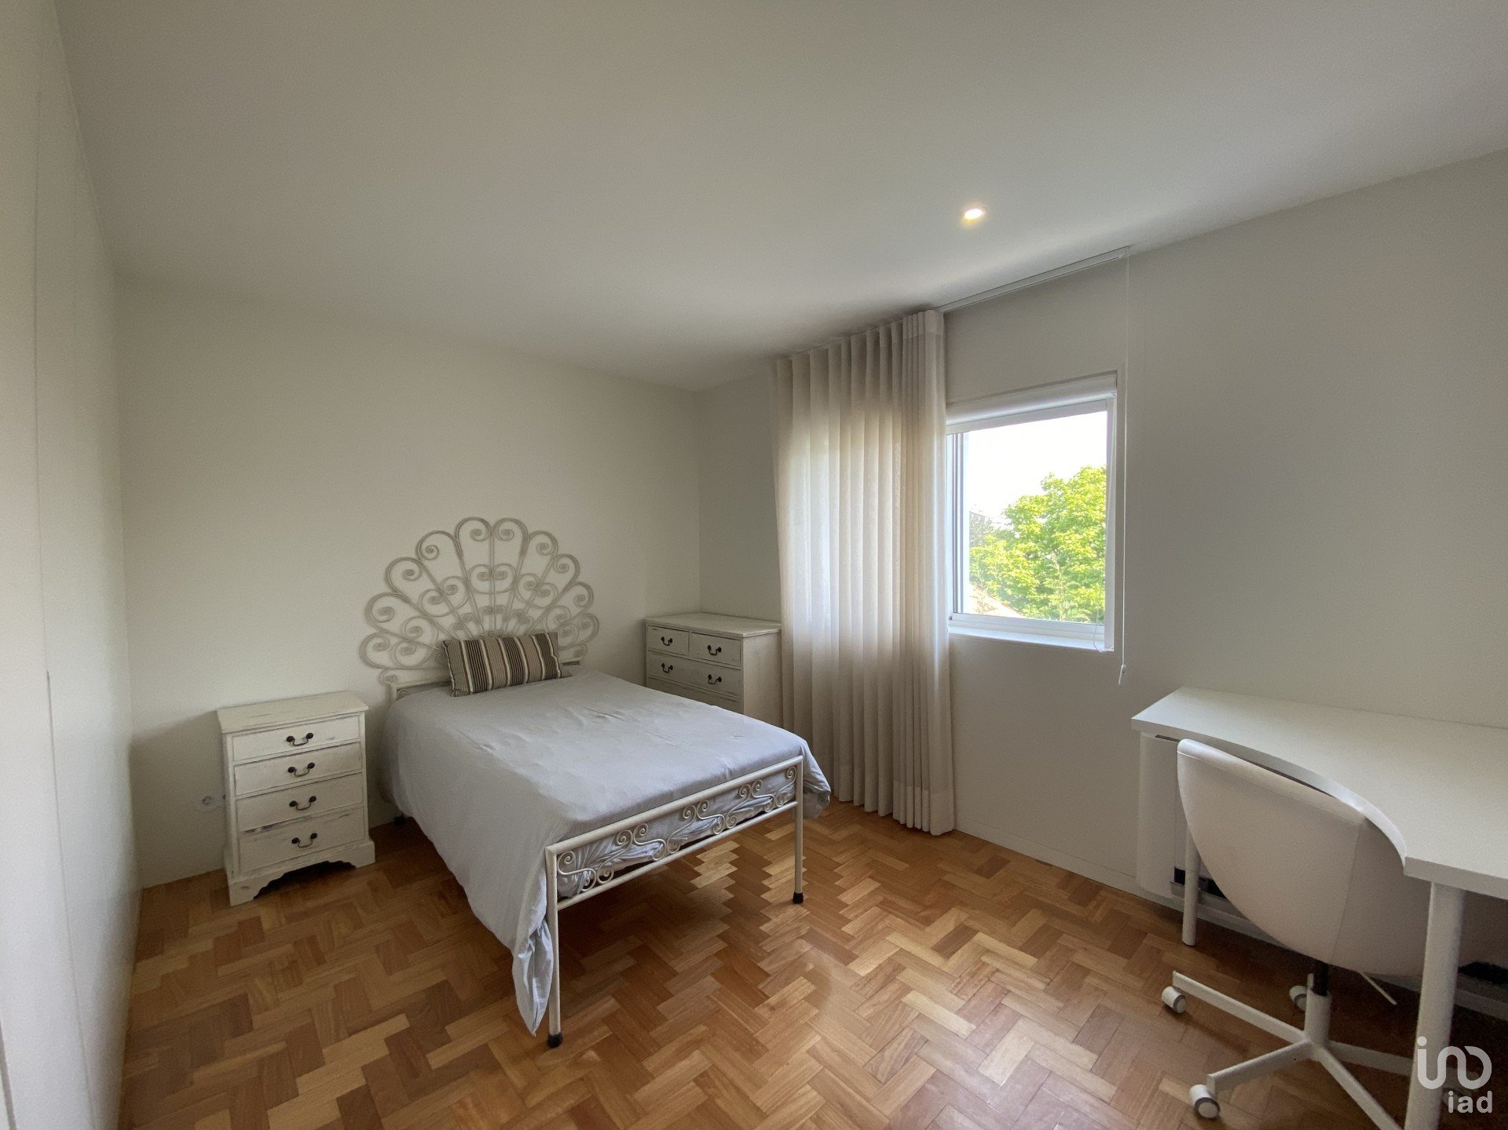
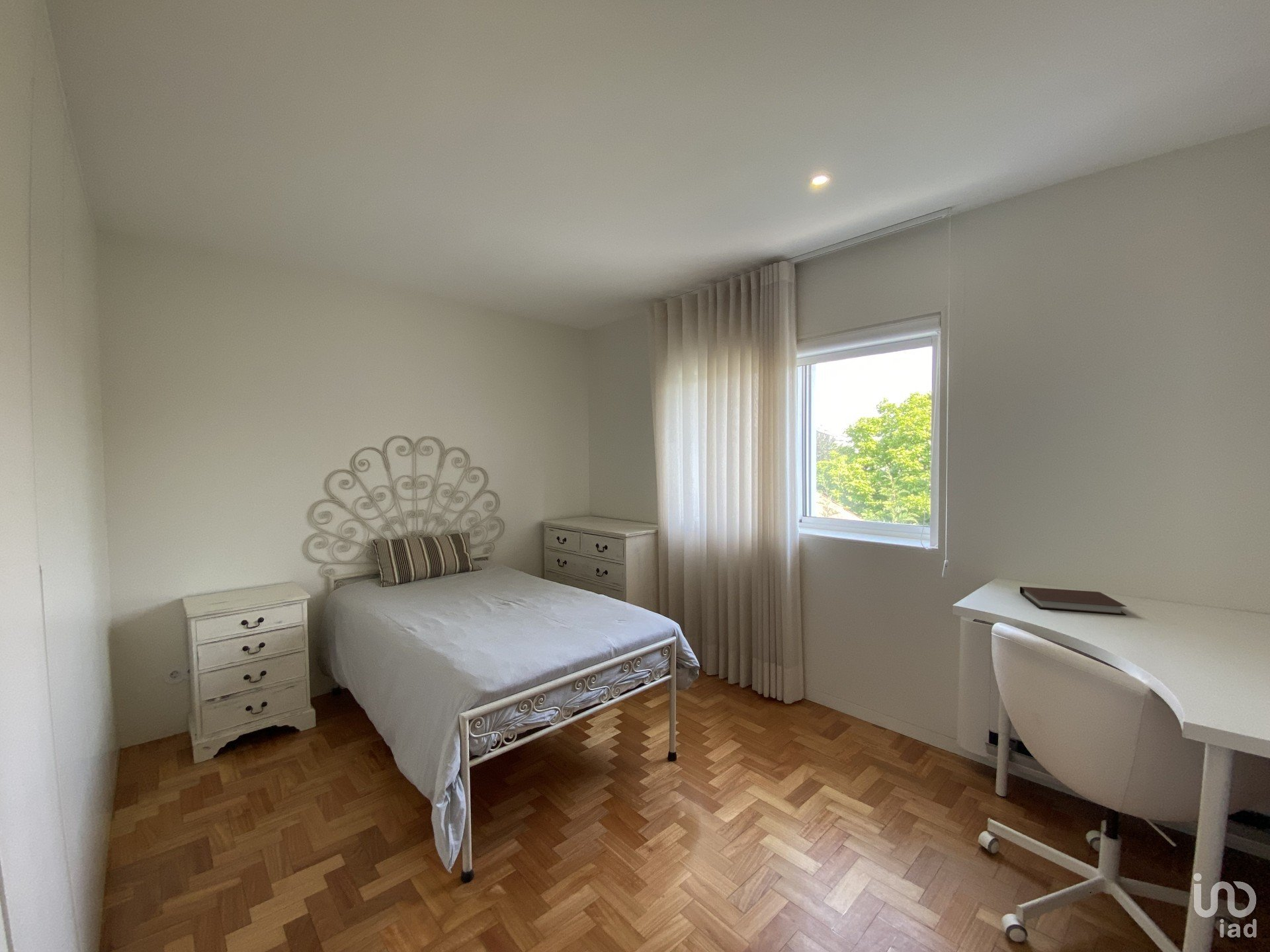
+ notebook [1019,586,1128,615]
